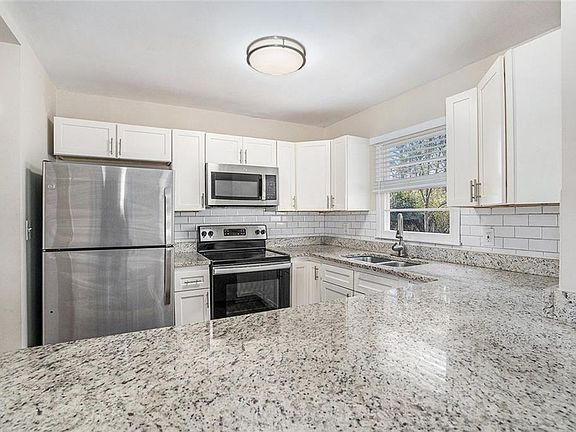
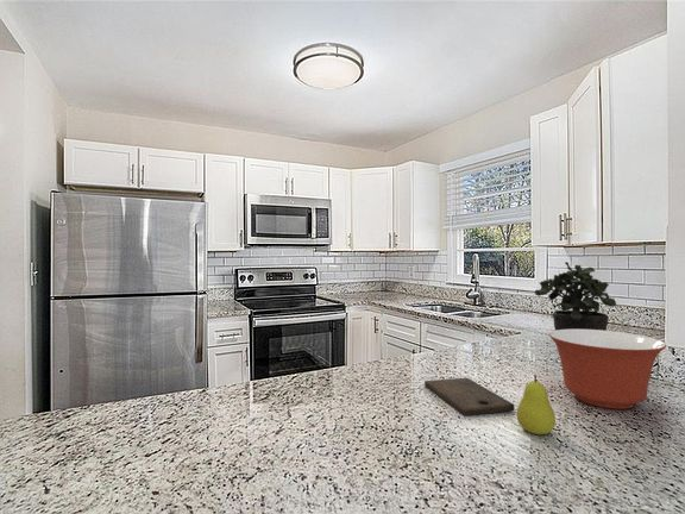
+ mixing bowl [547,330,667,410]
+ cutting board [423,377,515,416]
+ potted plant [534,261,617,331]
+ fruit [515,374,557,435]
